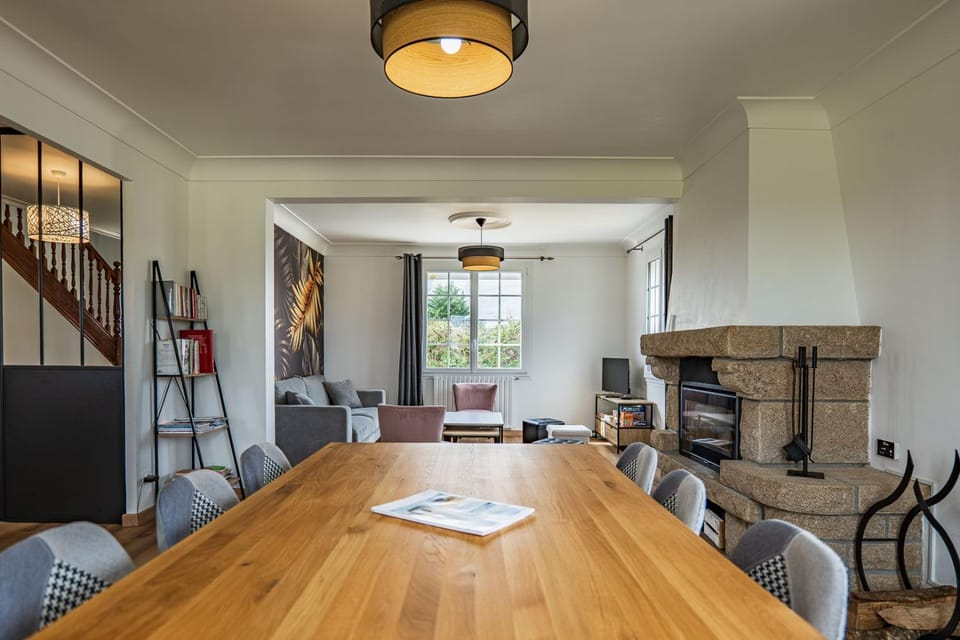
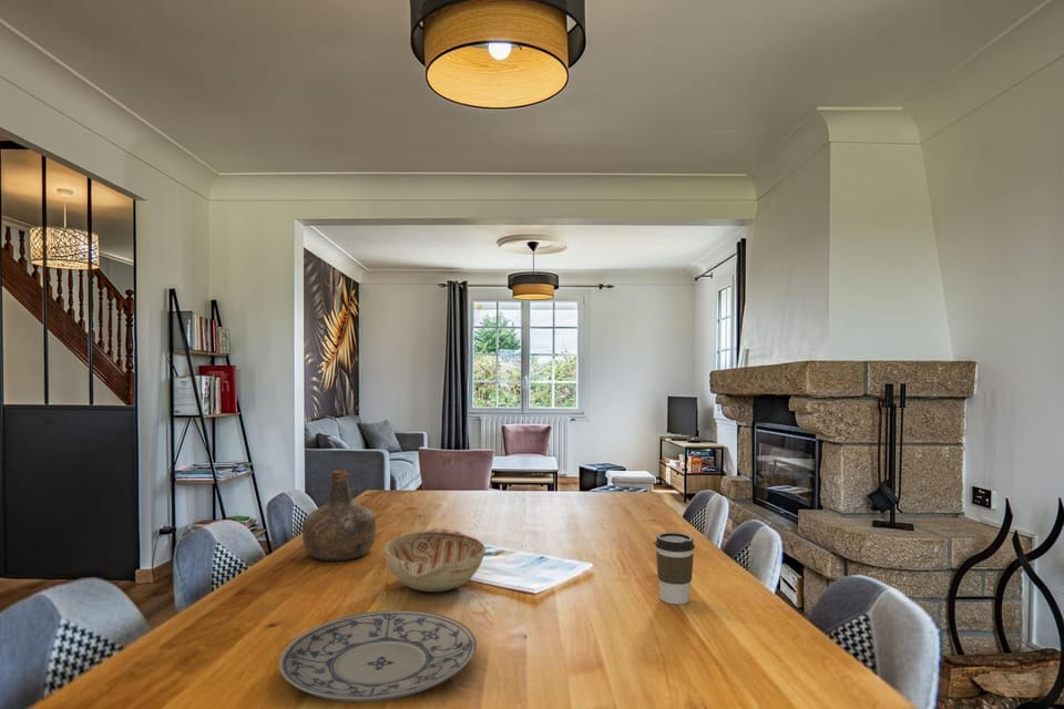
+ bottle [301,469,377,562]
+ coffee cup [654,532,696,605]
+ decorative bowl [382,527,487,593]
+ plate [278,609,478,702]
